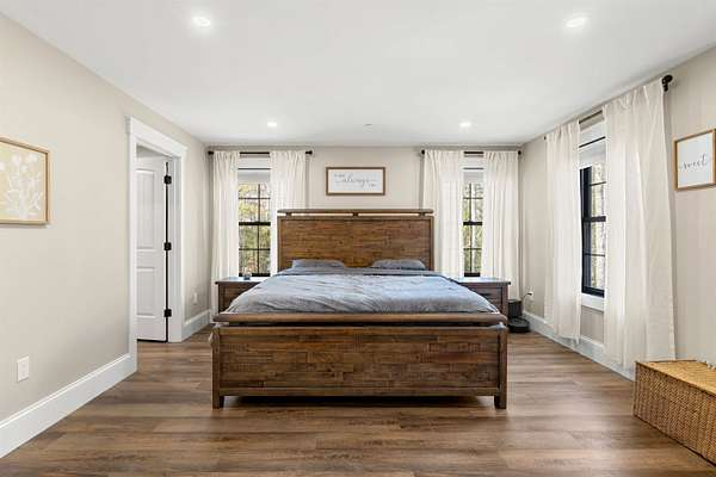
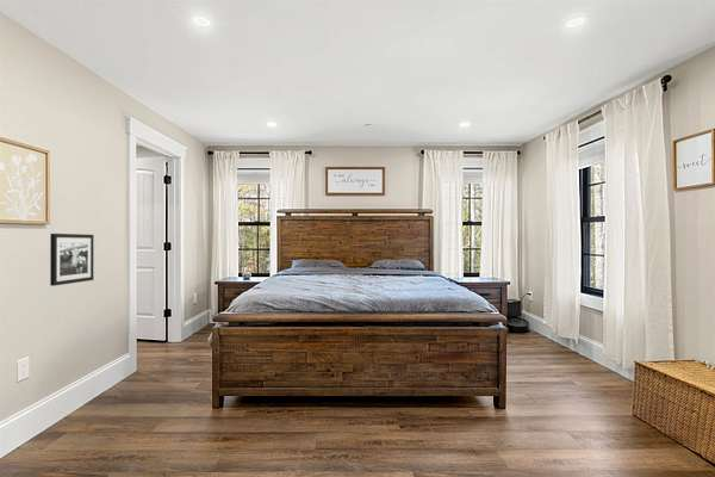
+ picture frame [49,233,95,287]
